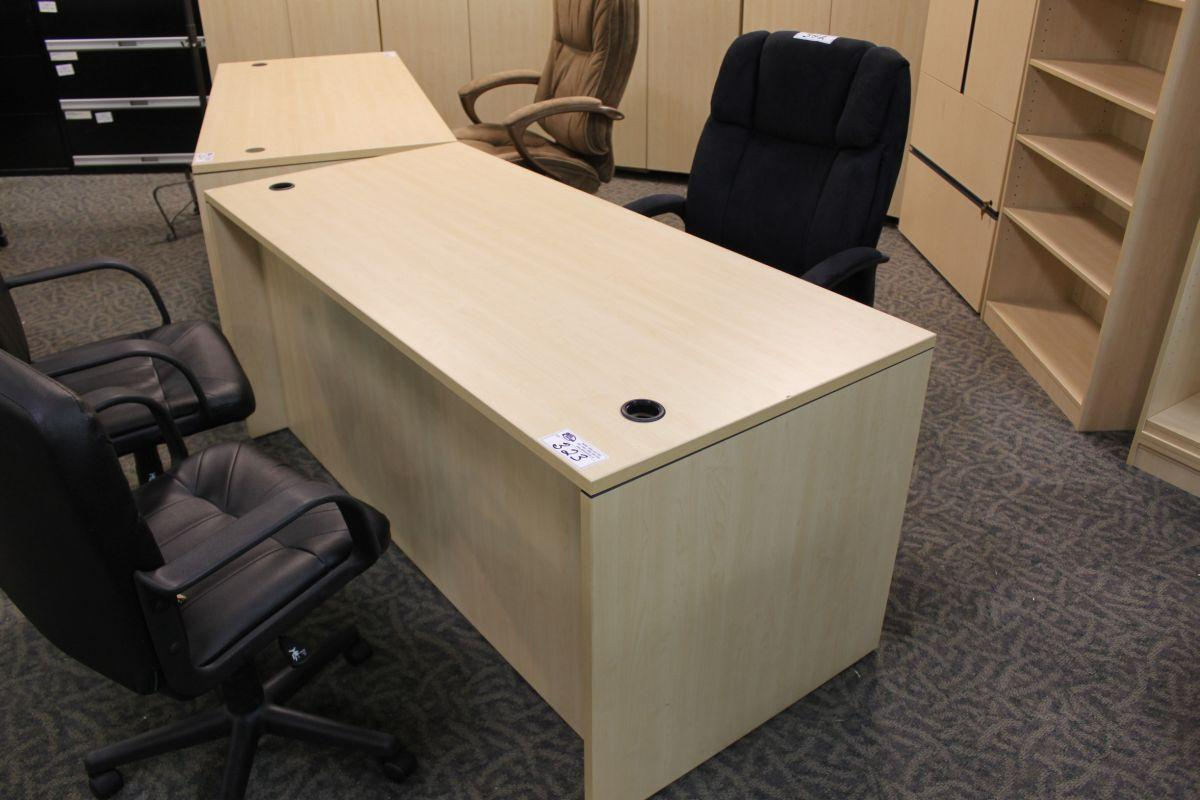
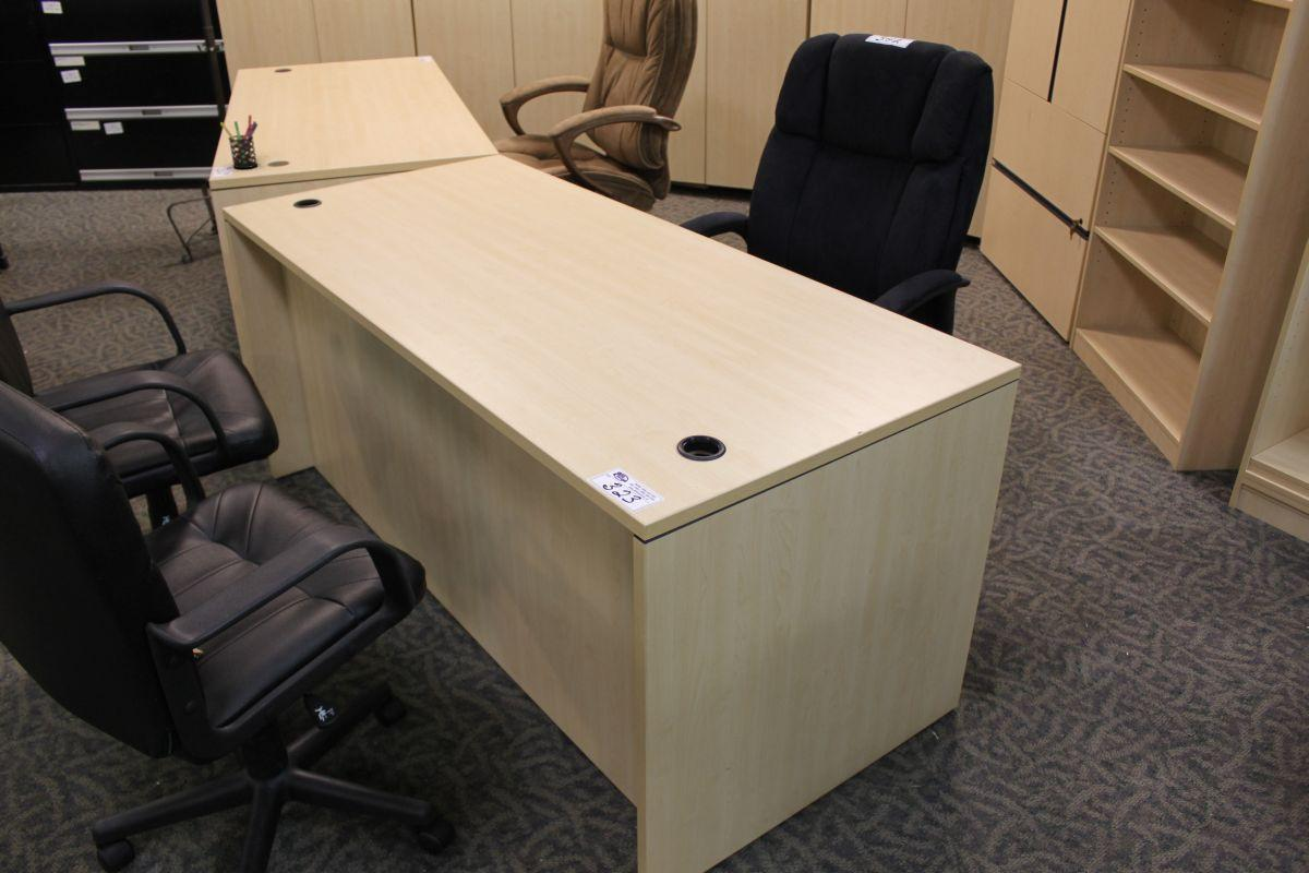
+ pen holder [219,113,259,169]
